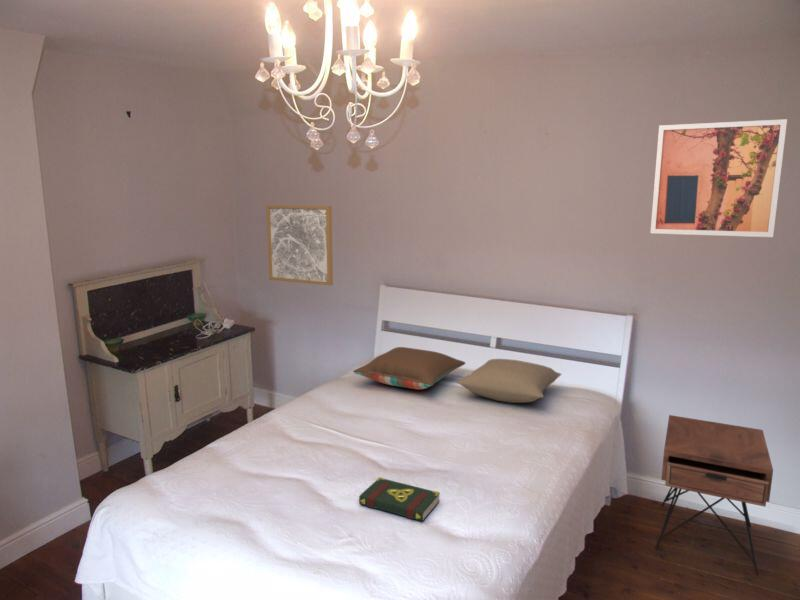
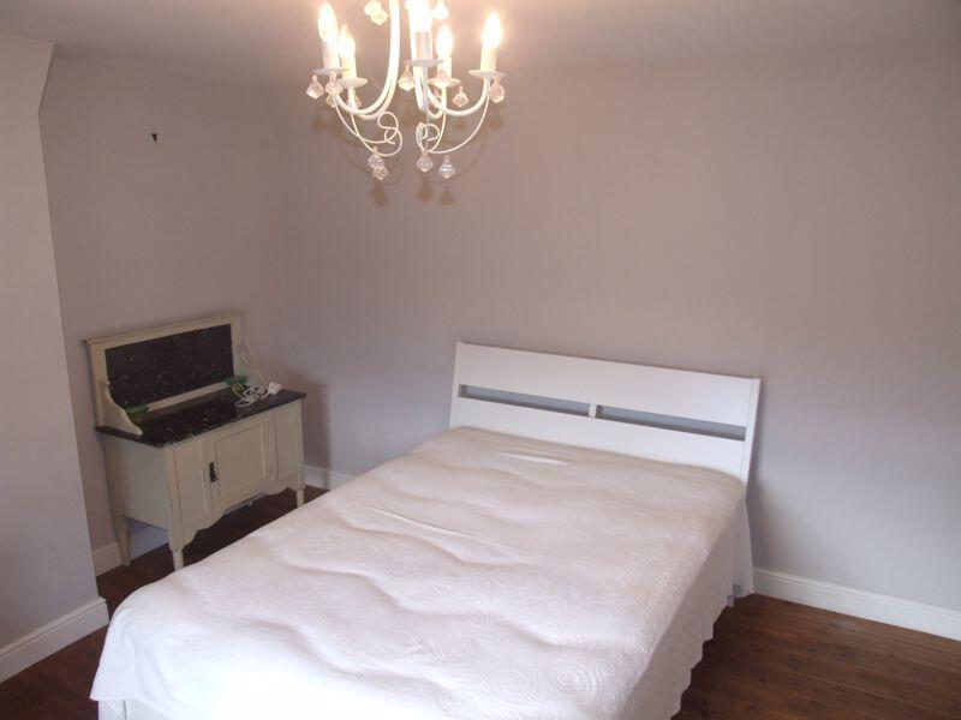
- pillow [352,346,467,391]
- book [358,476,441,522]
- wall art [649,118,788,238]
- pillow [456,358,562,404]
- nightstand [654,414,774,575]
- wall art [266,204,334,286]
